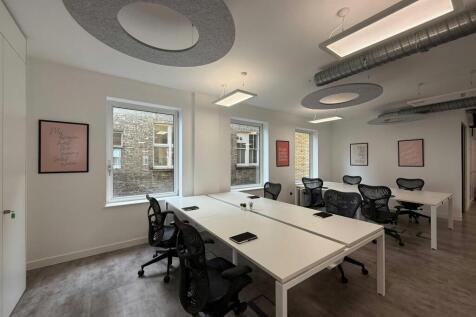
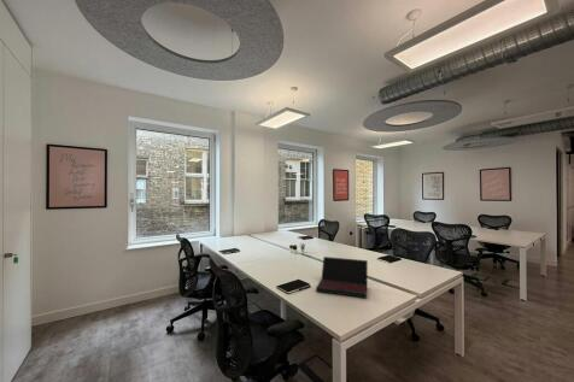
+ laptop [315,255,369,300]
